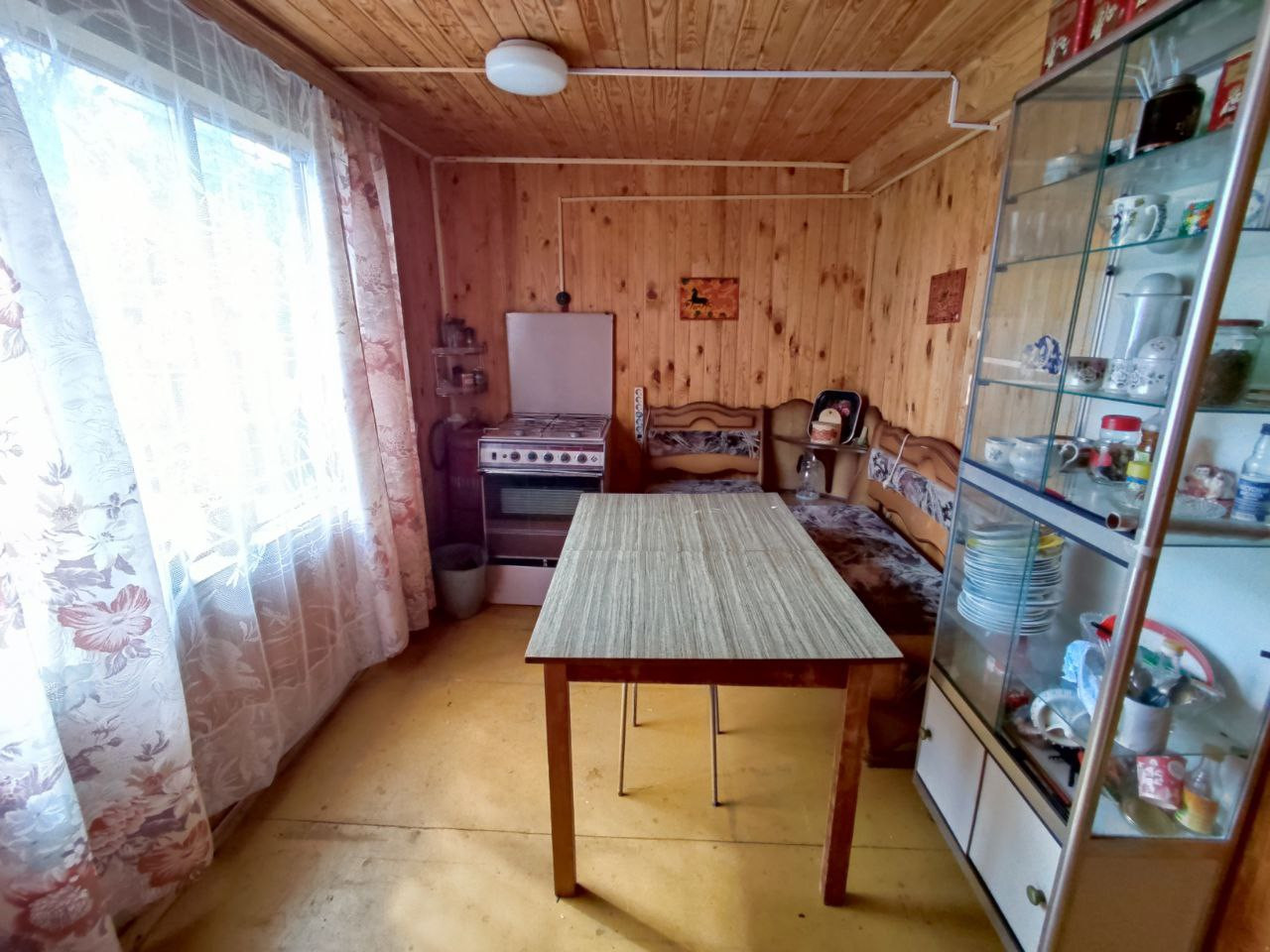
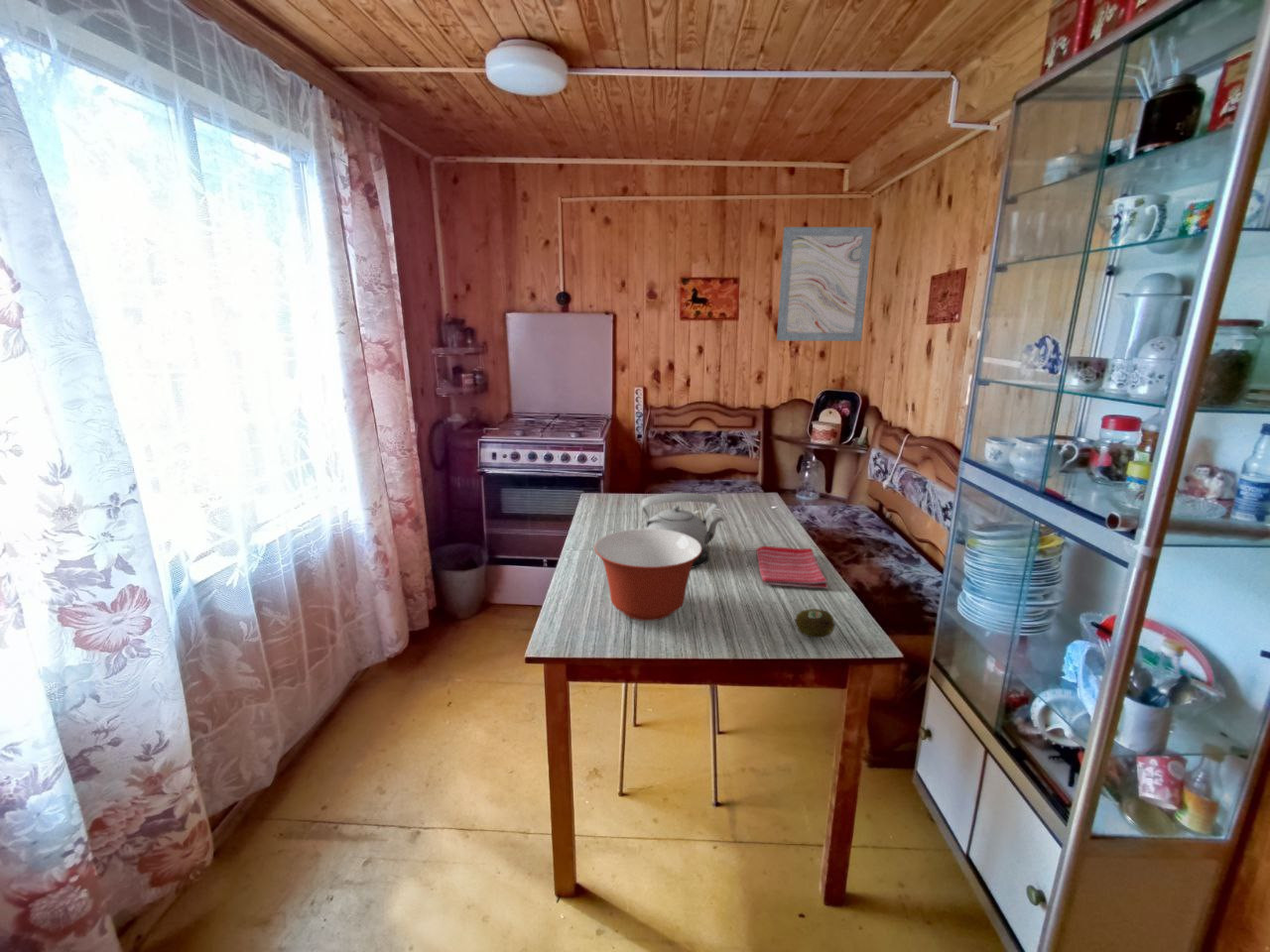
+ fruit [794,608,836,639]
+ wall art [776,226,873,342]
+ teapot [640,492,724,569]
+ mixing bowl [593,528,702,622]
+ dish towel [755,545,828,589]
